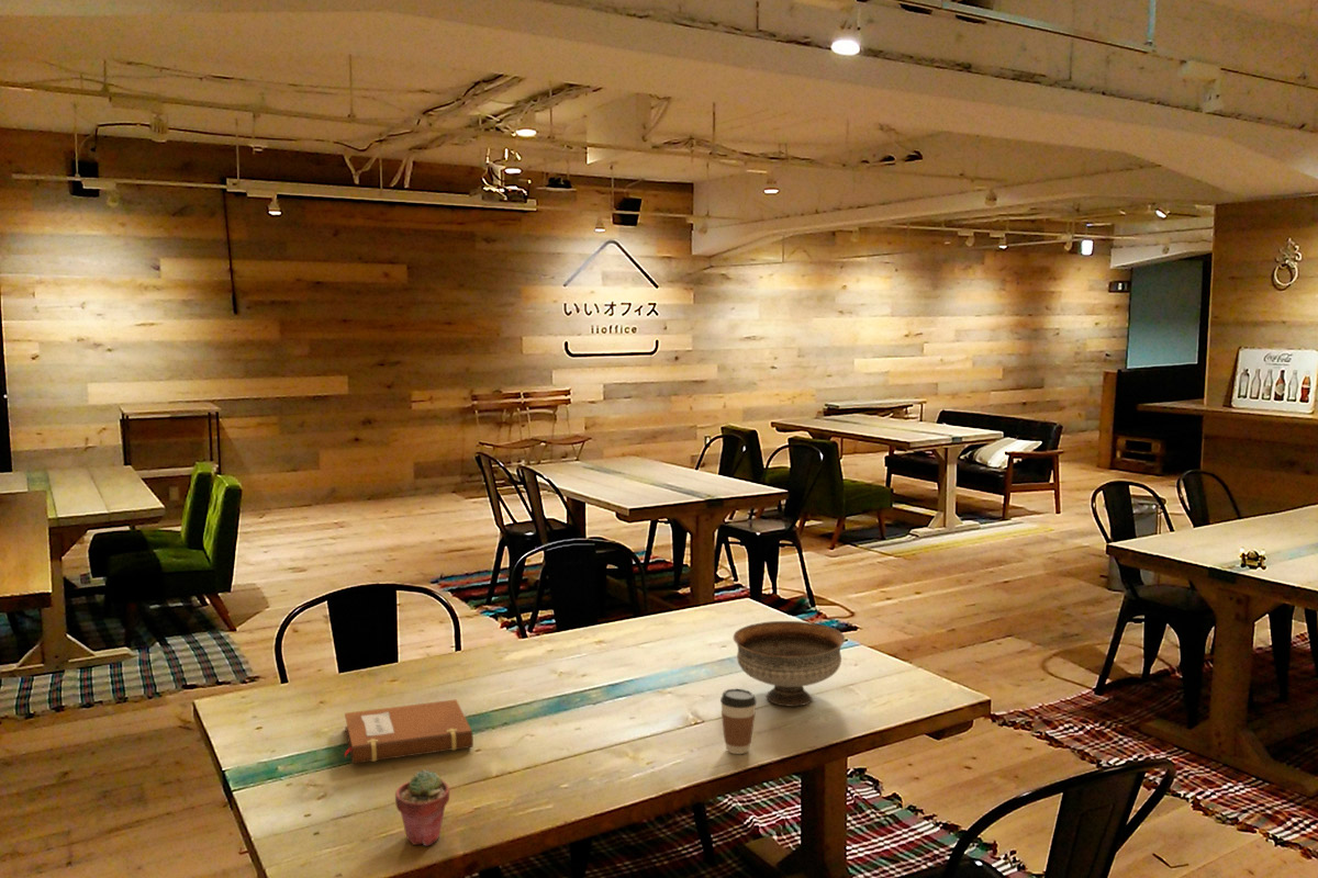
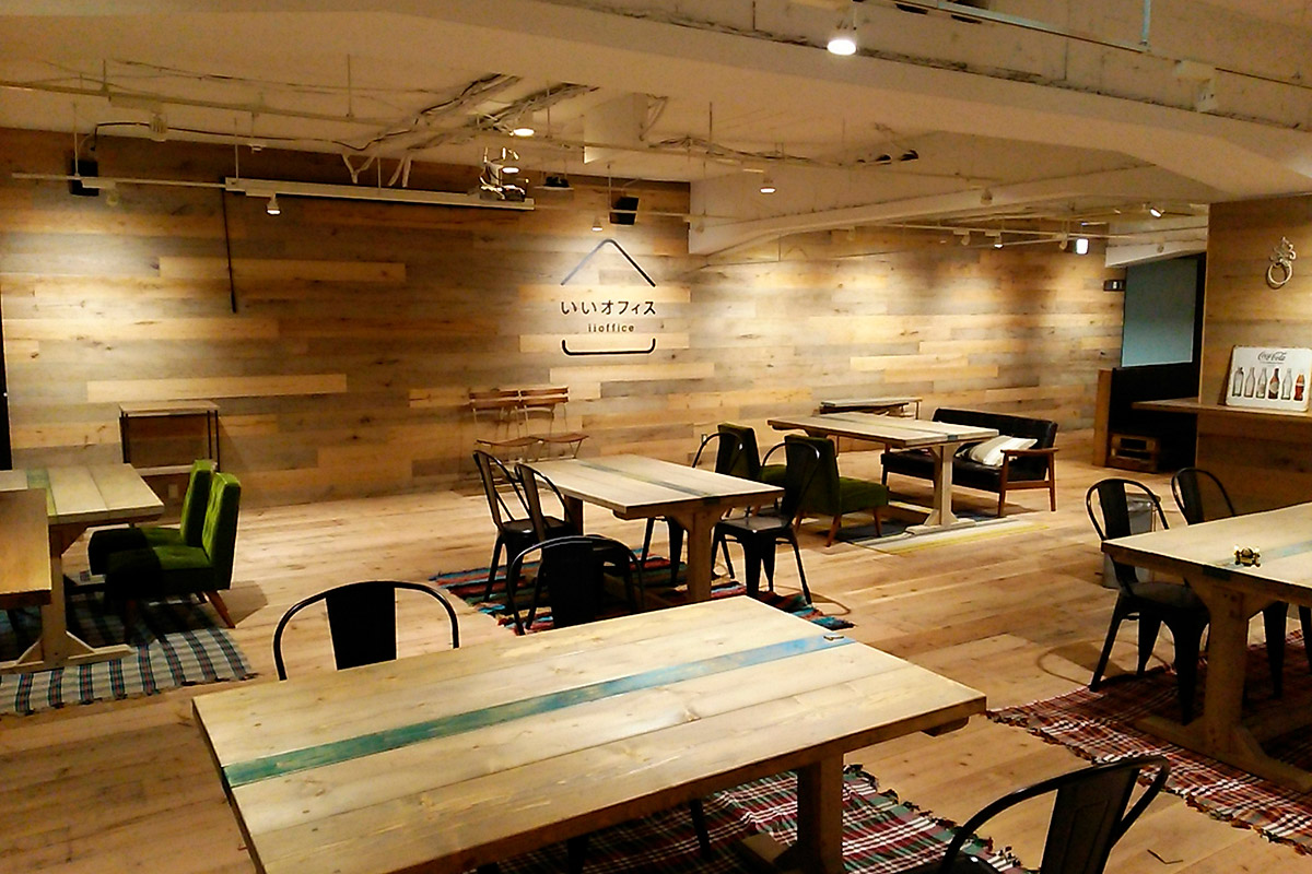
- bowl [733,620,846,708]
- coffee cup [719,688,758,755]
- potted succulent [394,769,450,846]
- notebook [343,699,474,765]
